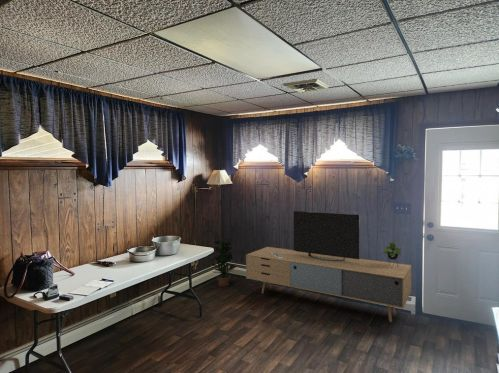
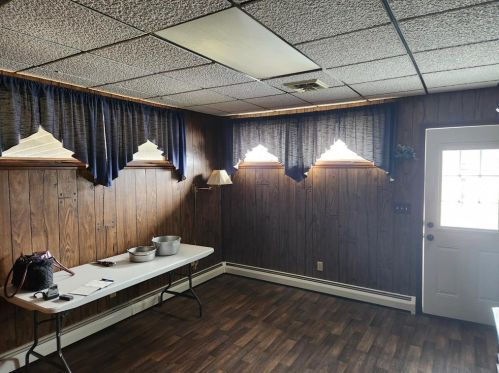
- media console [245,210,412,323]
- potted plant [209,239,237,287]
